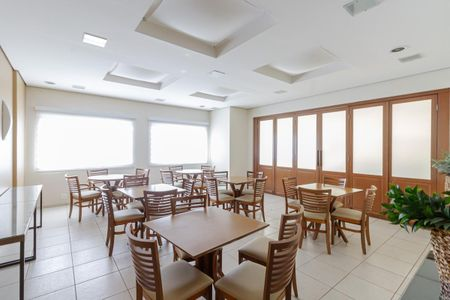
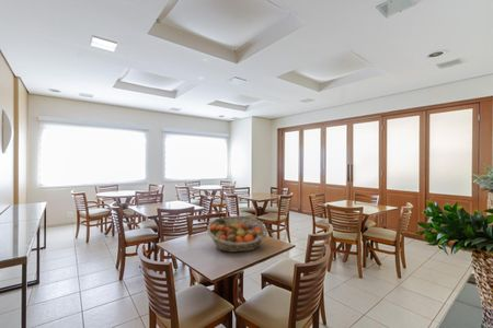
+ fruit basket [206,214,268,254]
